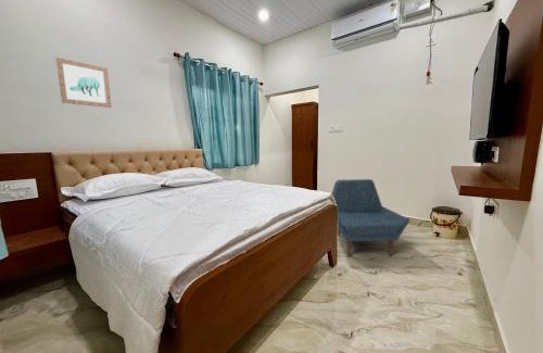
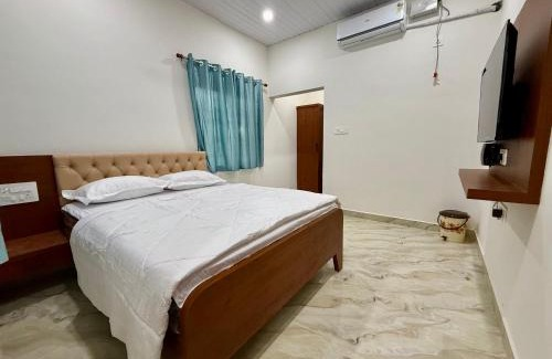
- wall art [55,56,113,109]
- chair [330,178,411,257]
